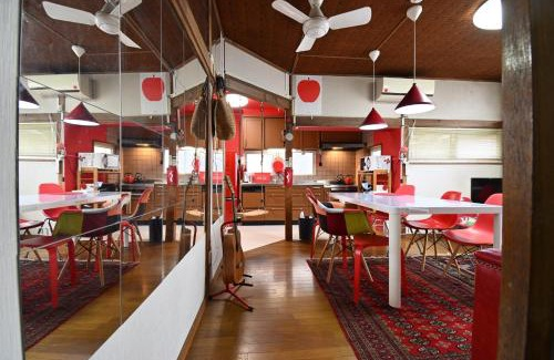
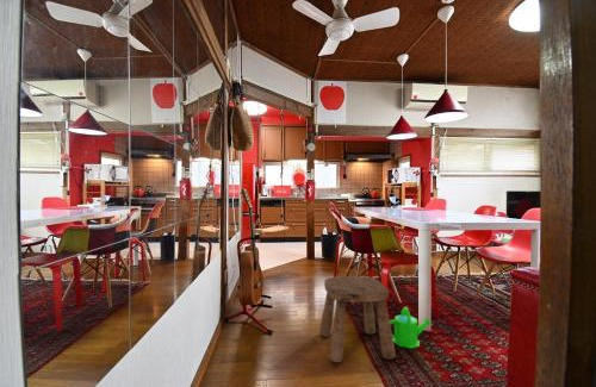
+ stool [318,275,397,363]
+ watering can [390,306,434,349]
